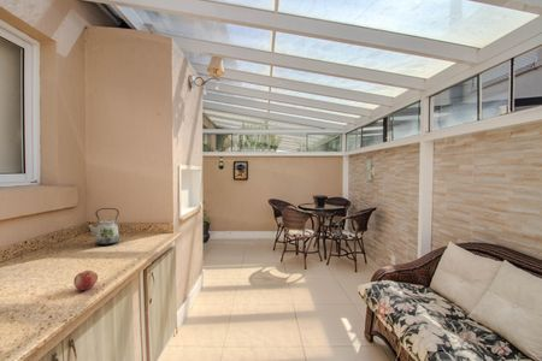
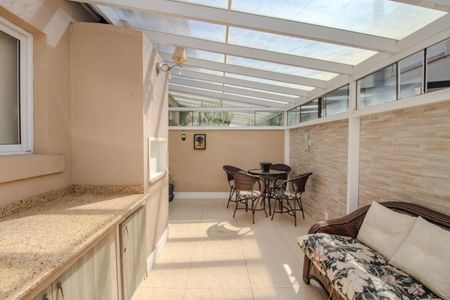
- fruit [72,270,99,291]
- kettle [86,207,120,247]
